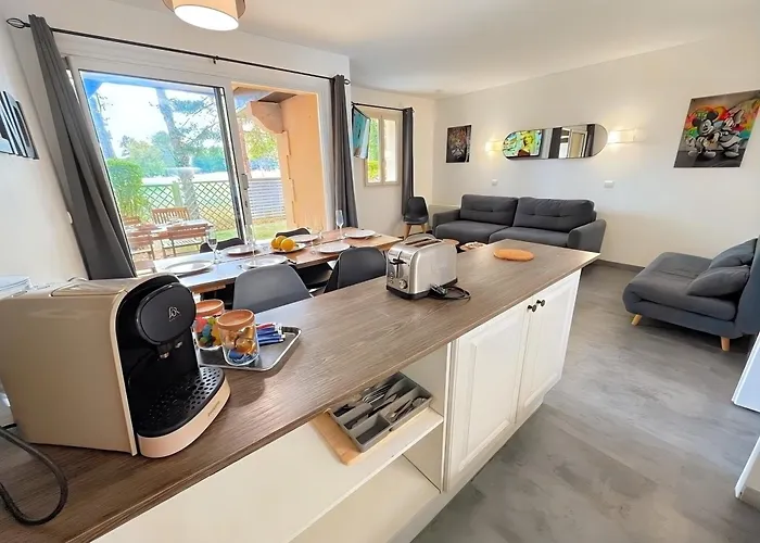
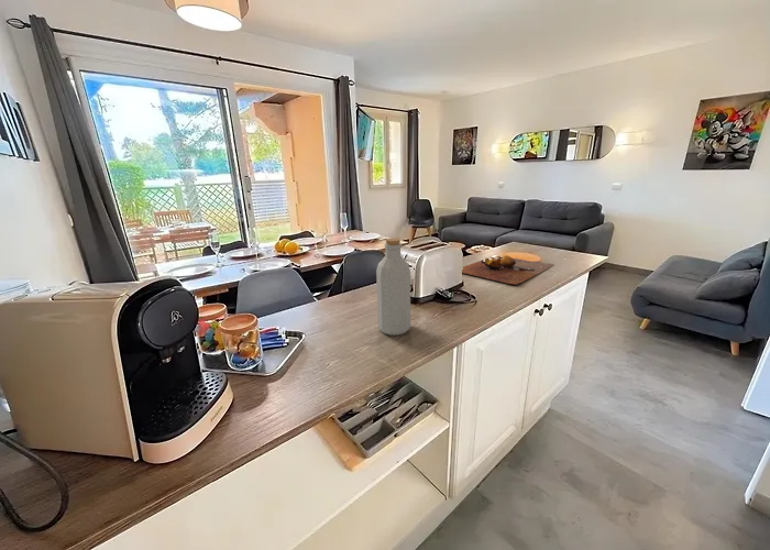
+ cutting board [461,254,556,286]
+ bottle [375,238,411,337]
